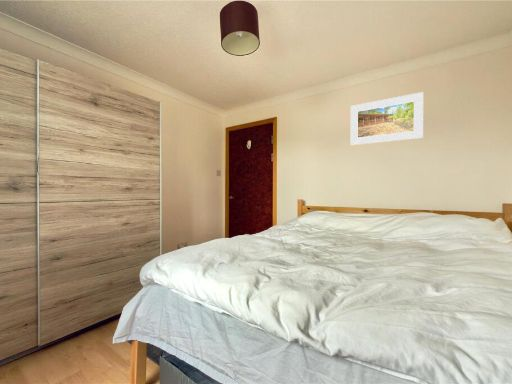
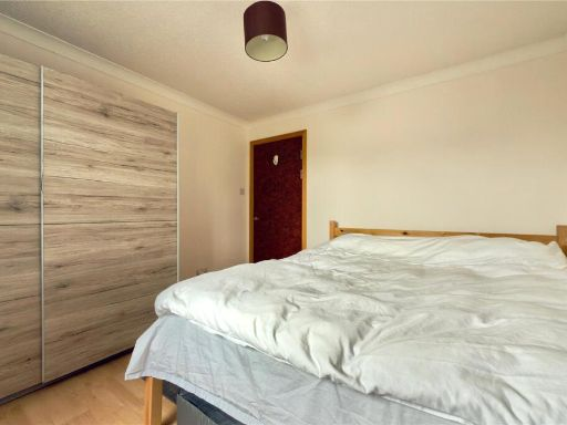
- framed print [350,91,424,146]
